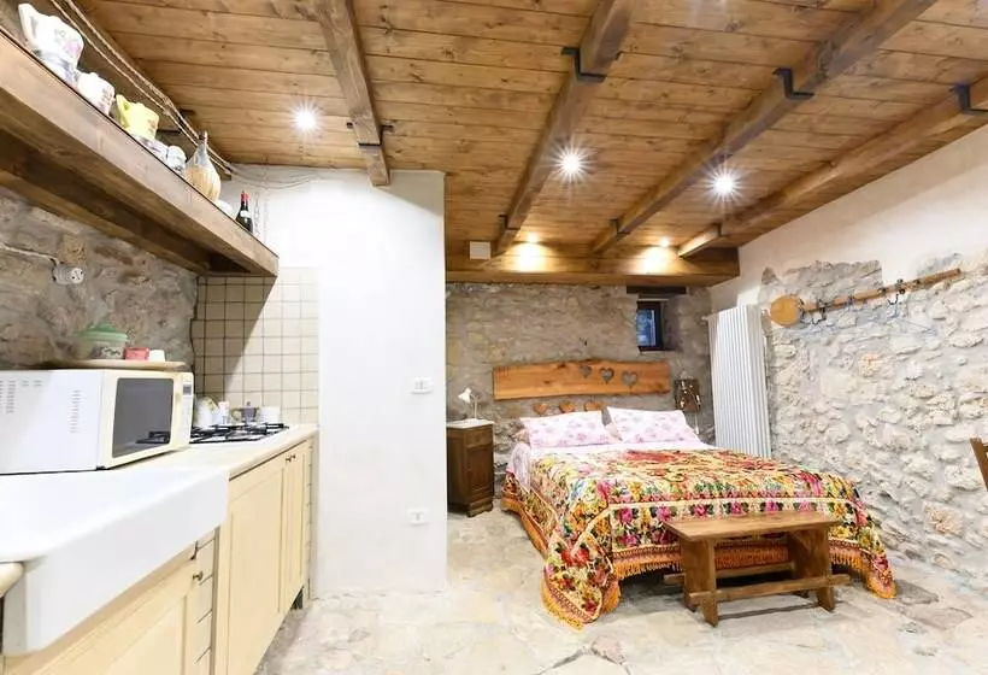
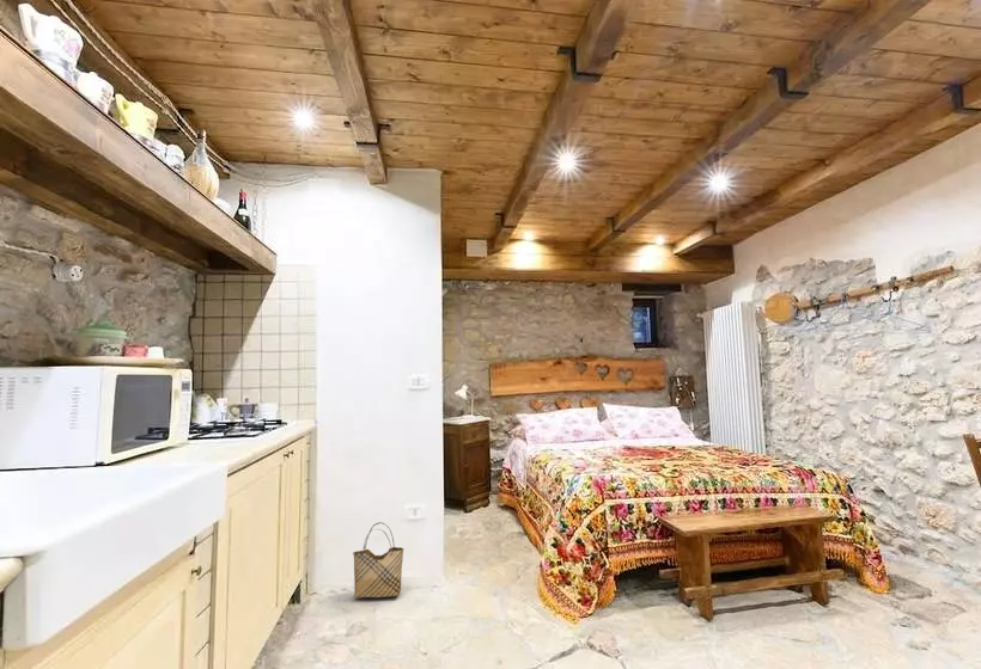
+ woven basket [352,521,404,600]
